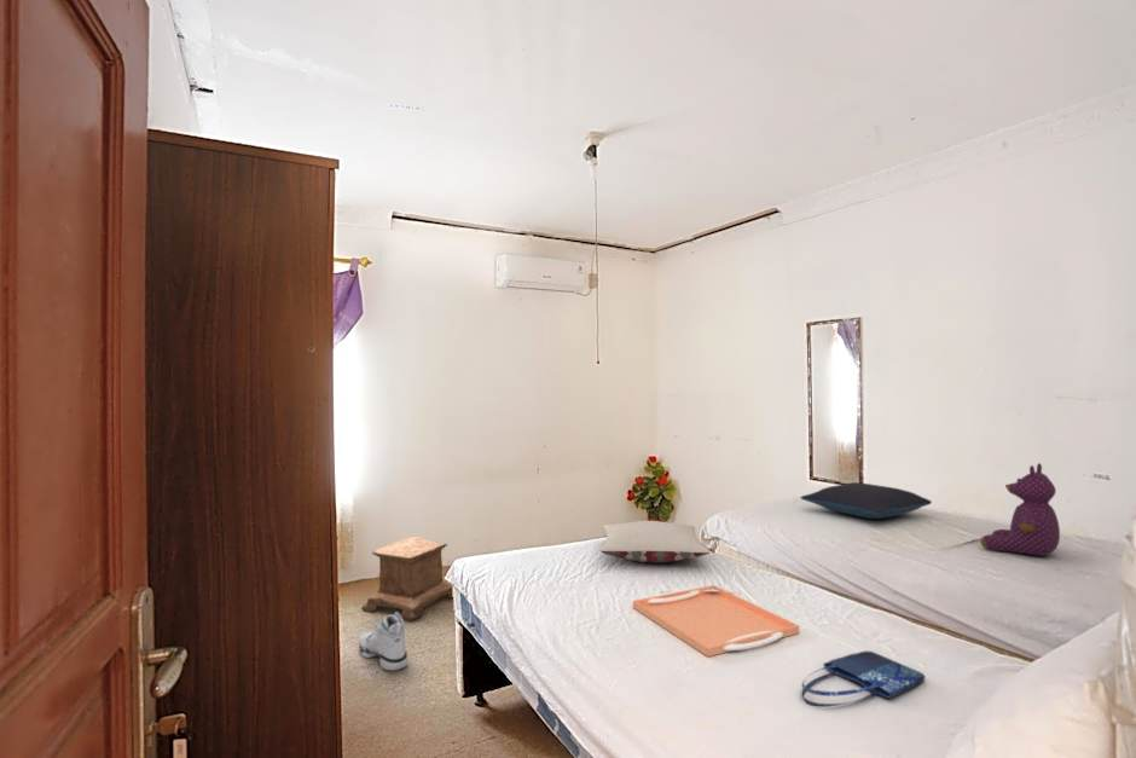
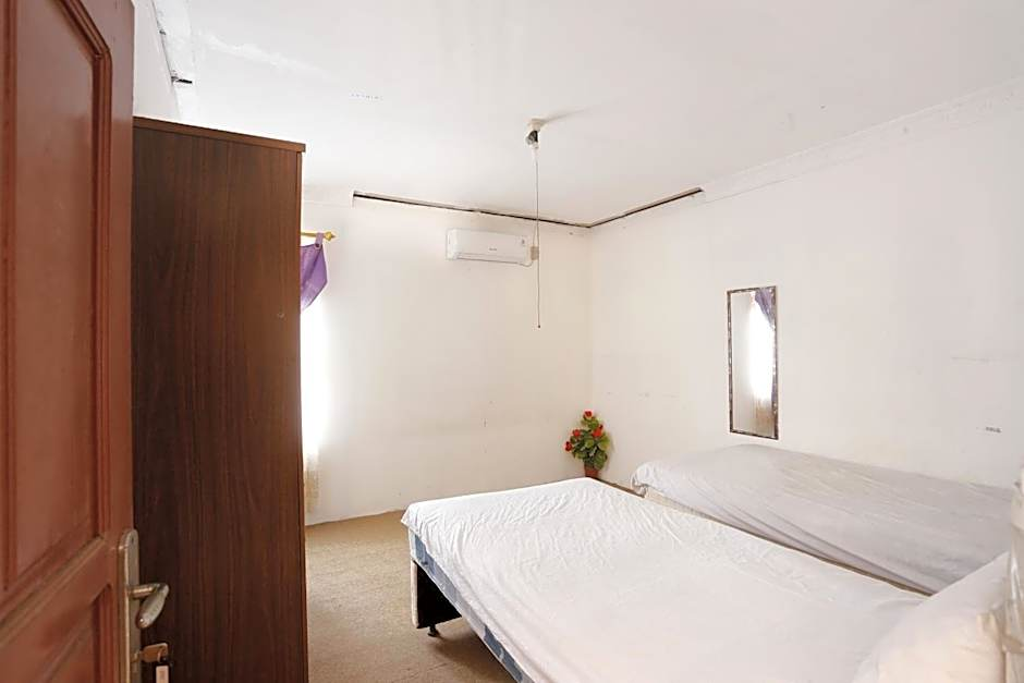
- serving tray [632,584,800,658]
- teddy bear [979,462,1061,557]
- stool [361,536,454,621]
- pillow [799,481,933,520]
- pillow [599,520,711,563]
- shopping bag [801,650,926,707]
- sneaker [358,611,410,672]
